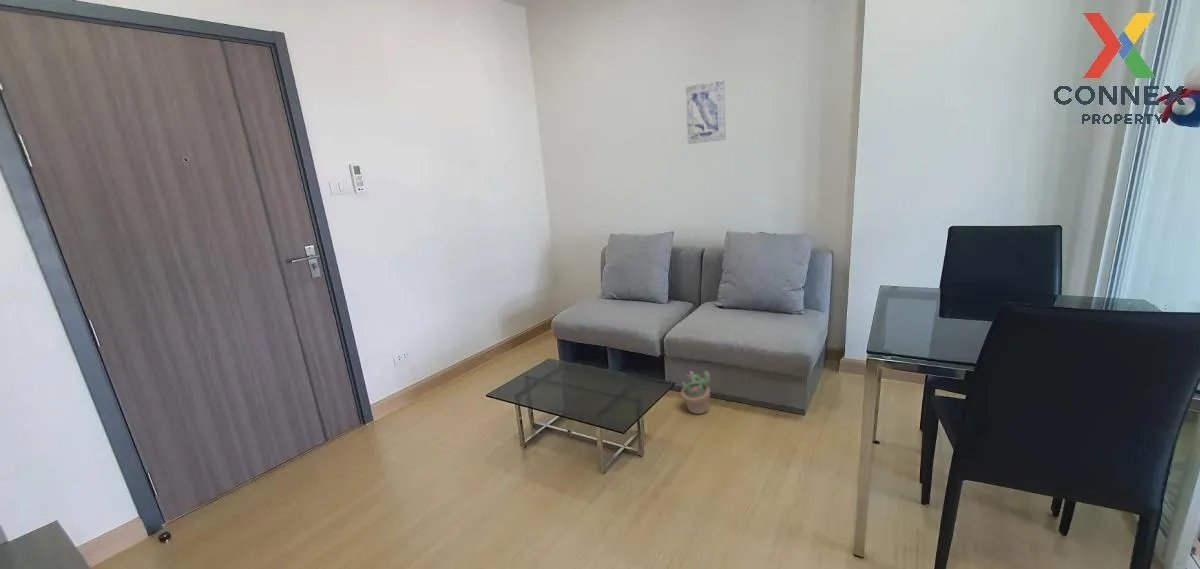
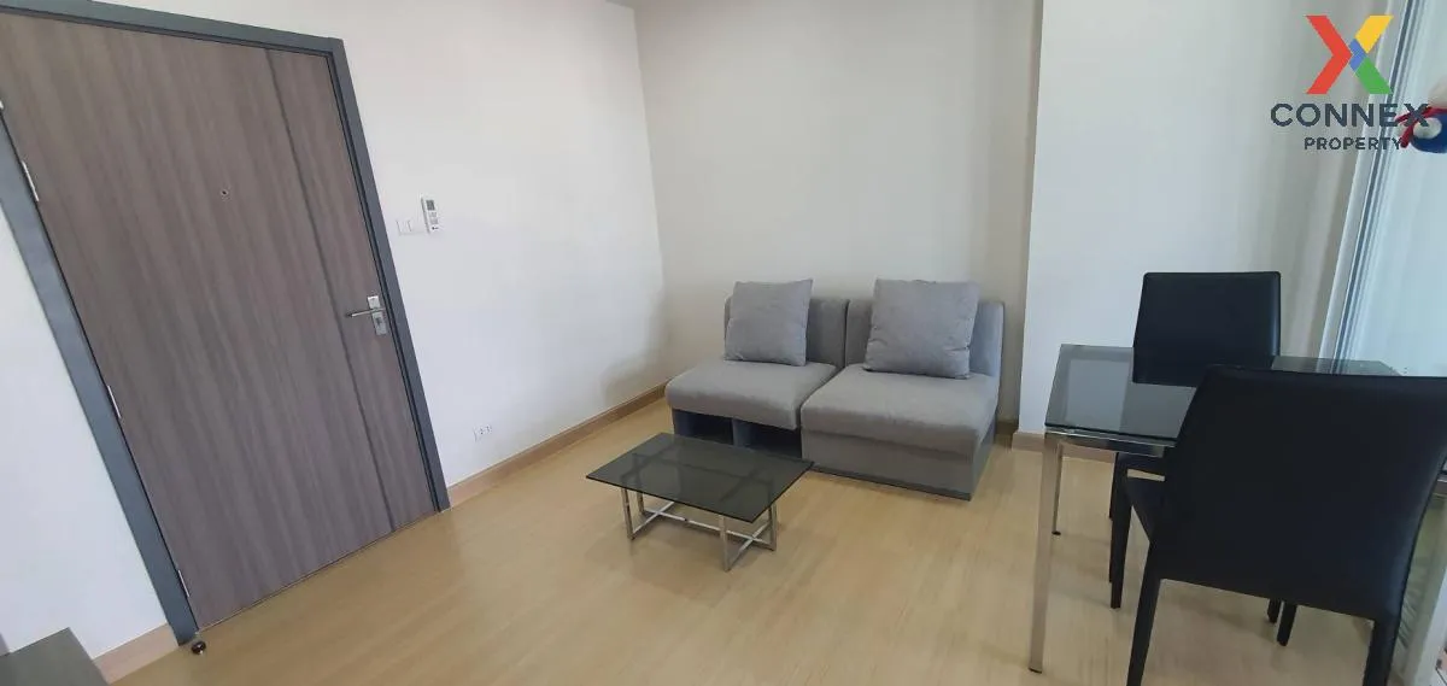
- wall art [685,79,727,145]
- decorative plant [680,370,711,415]
